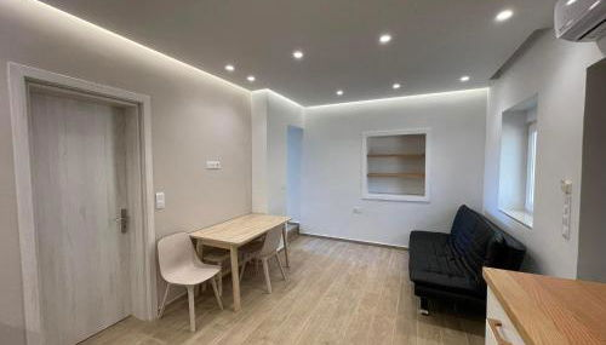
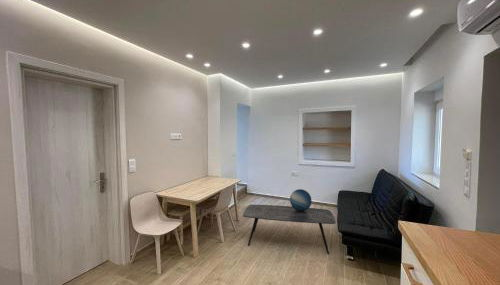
+ coffee table [242,204,336,255]
+ decorative globe [289,188,313,211]
